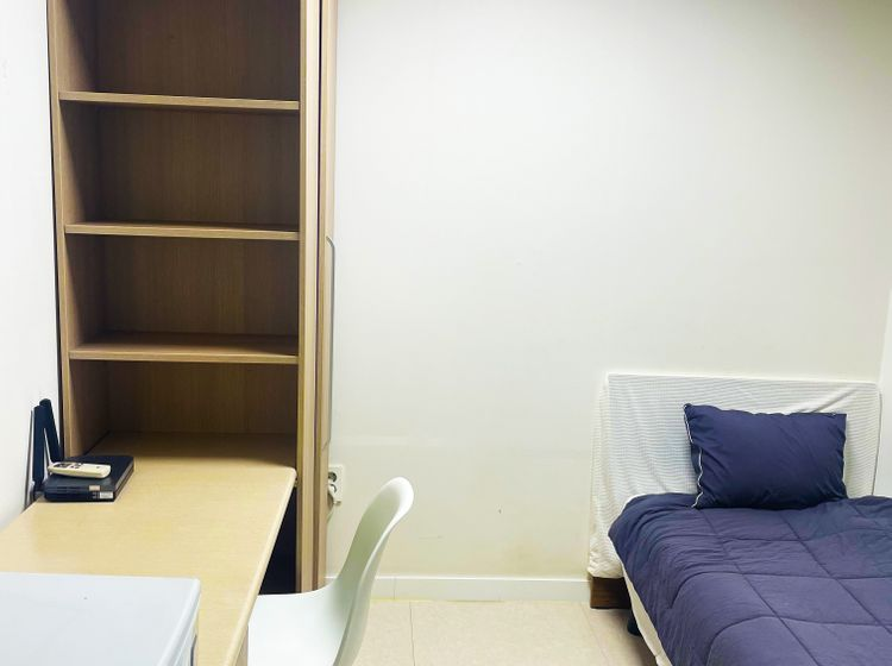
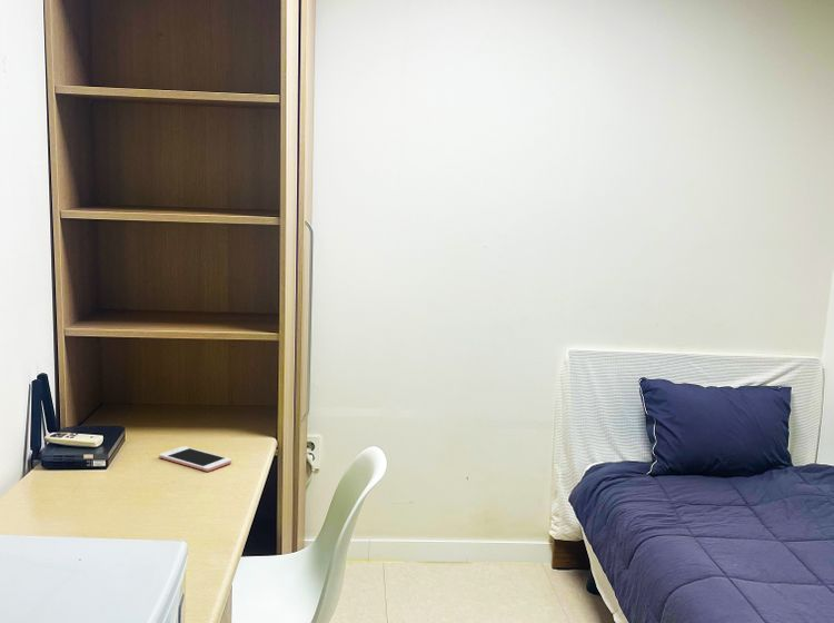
+ cell phone [158,445,232,473]
